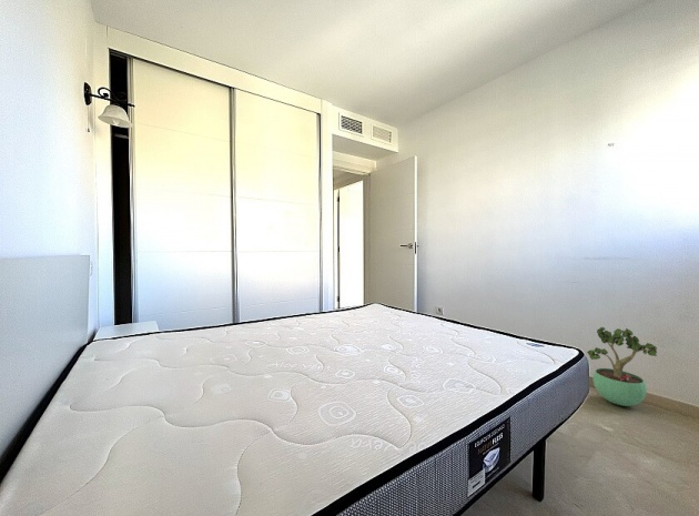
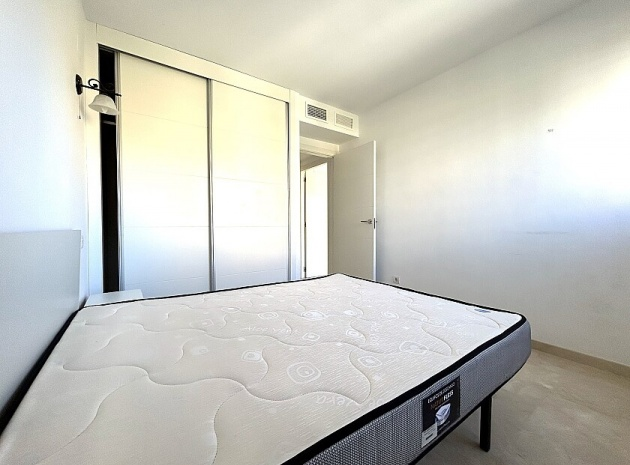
- potted plant [586,326,658,407]
